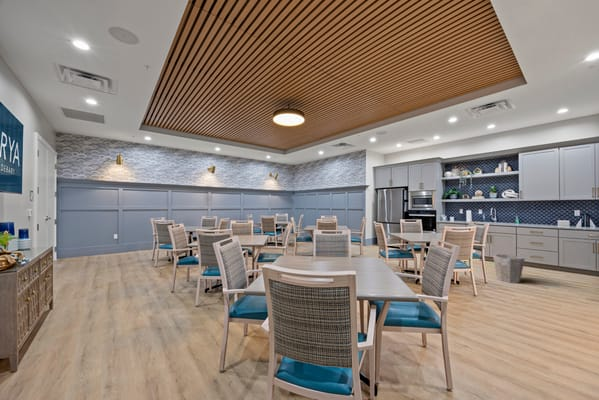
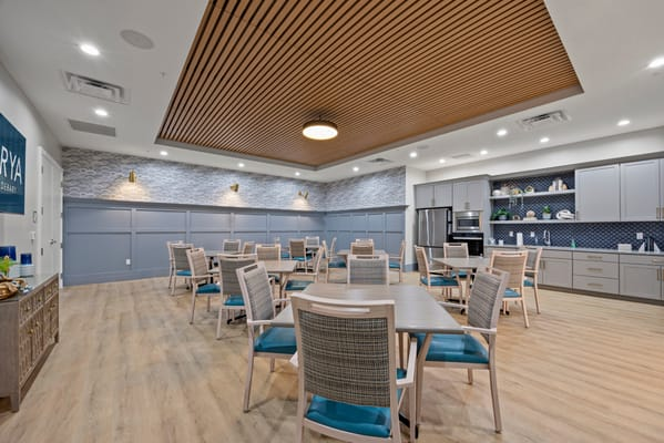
- waste bin [492,253,526,284]
